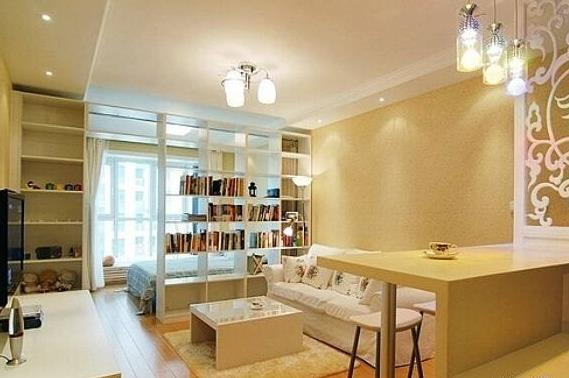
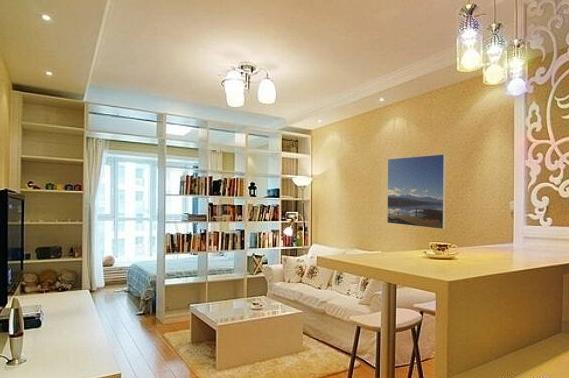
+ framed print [386,153,447,230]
